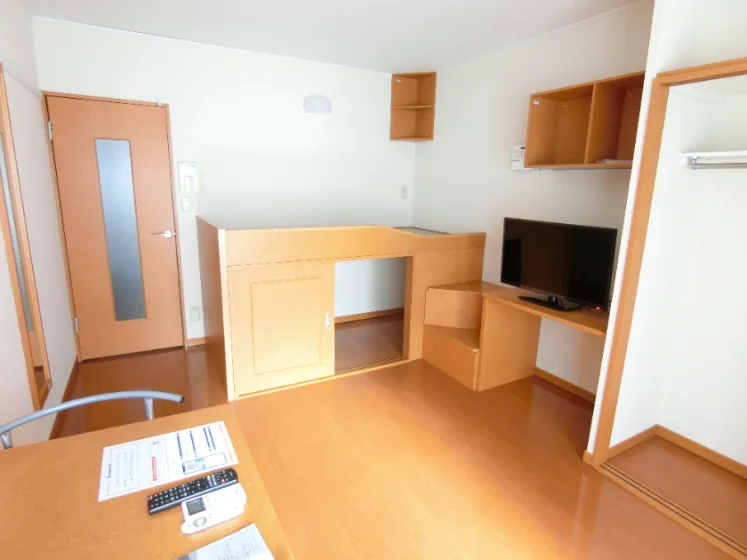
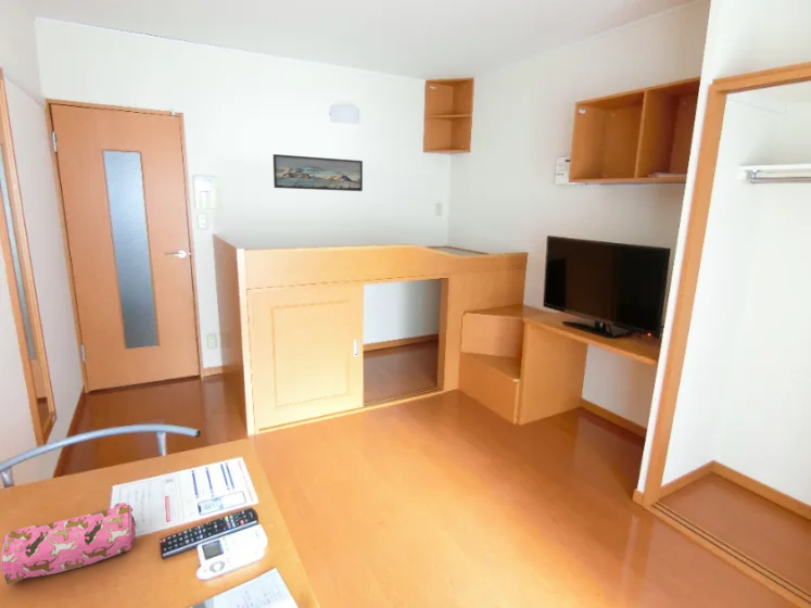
+ pencil case [0,502,137,586]
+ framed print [273,153,364,192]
